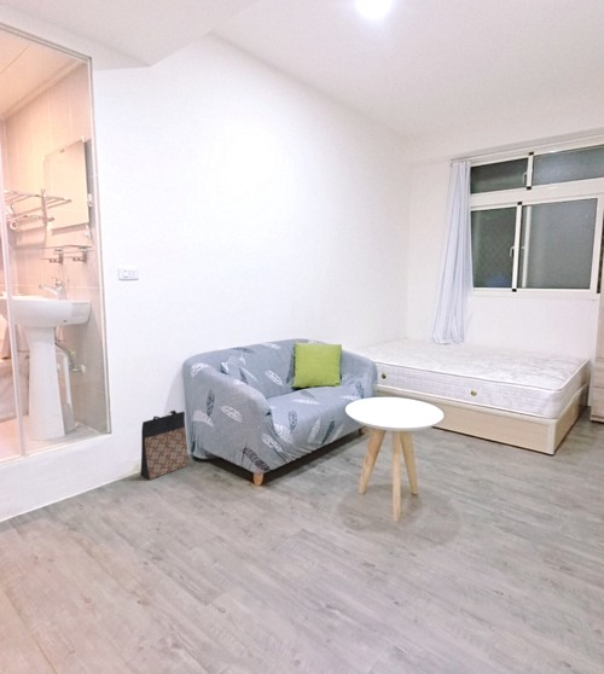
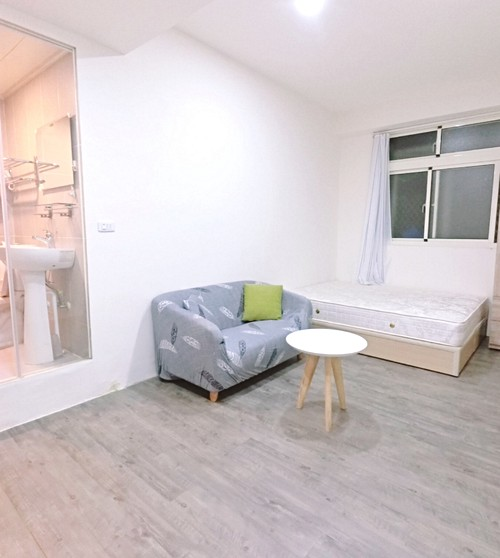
- bag [139,409,191,481]
